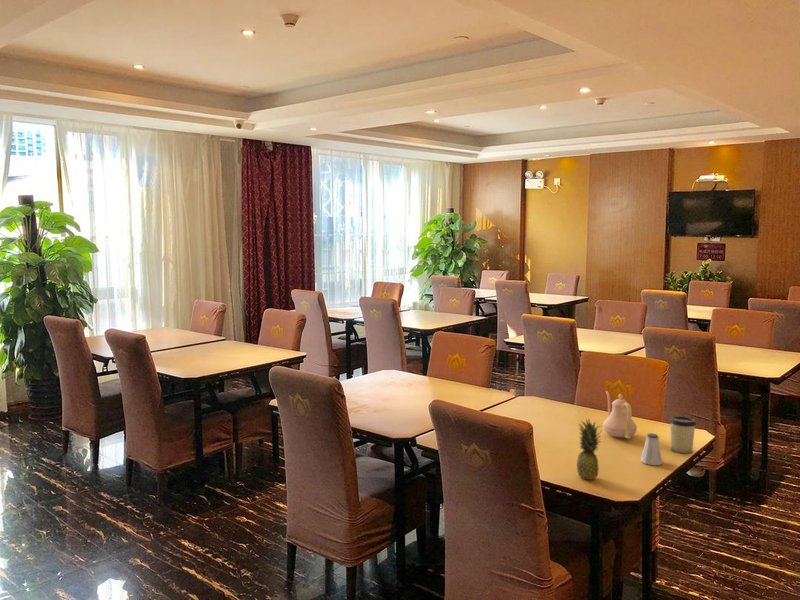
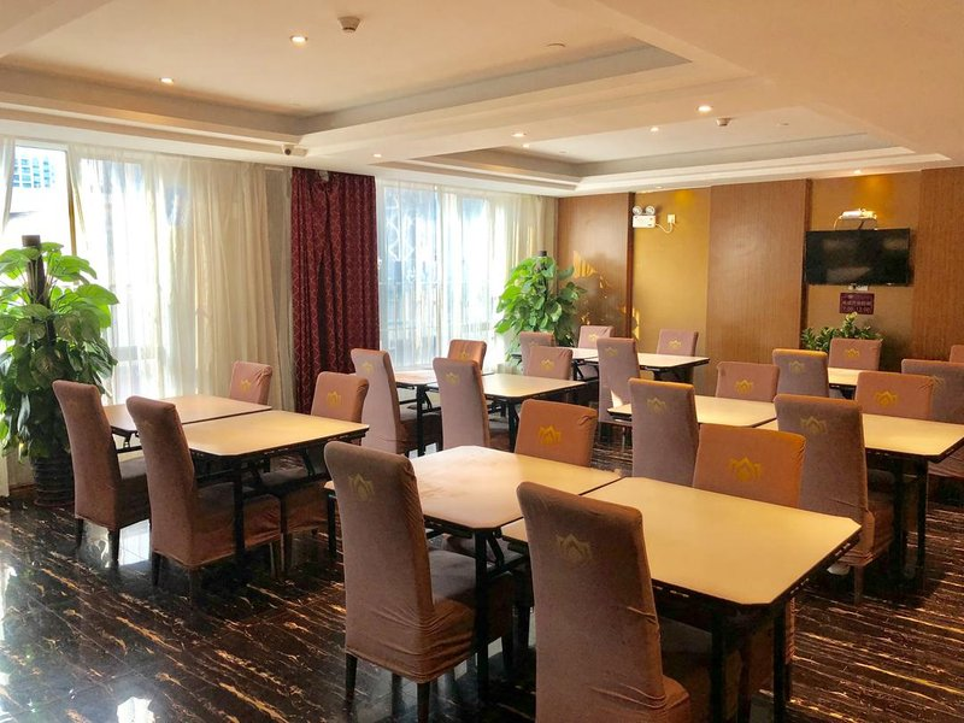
- cup [669,415,697,454]
- fruit [576,418,602,481]
- saltshaker [640,432,663,466]
- teapot [602,390,638,439]
